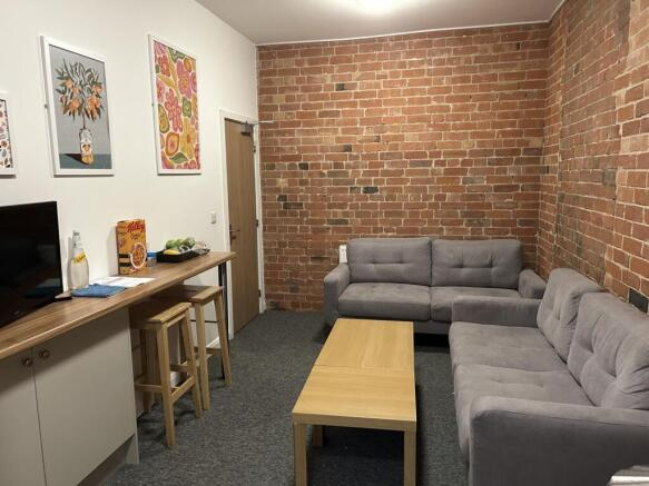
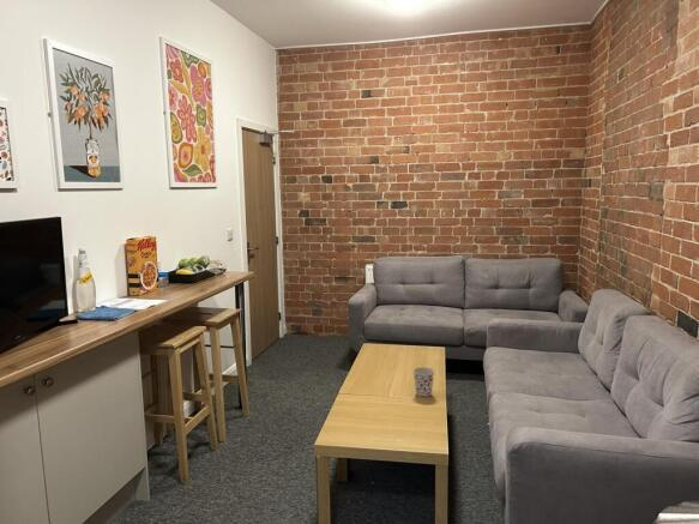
+ cup [412,366,435,398]
